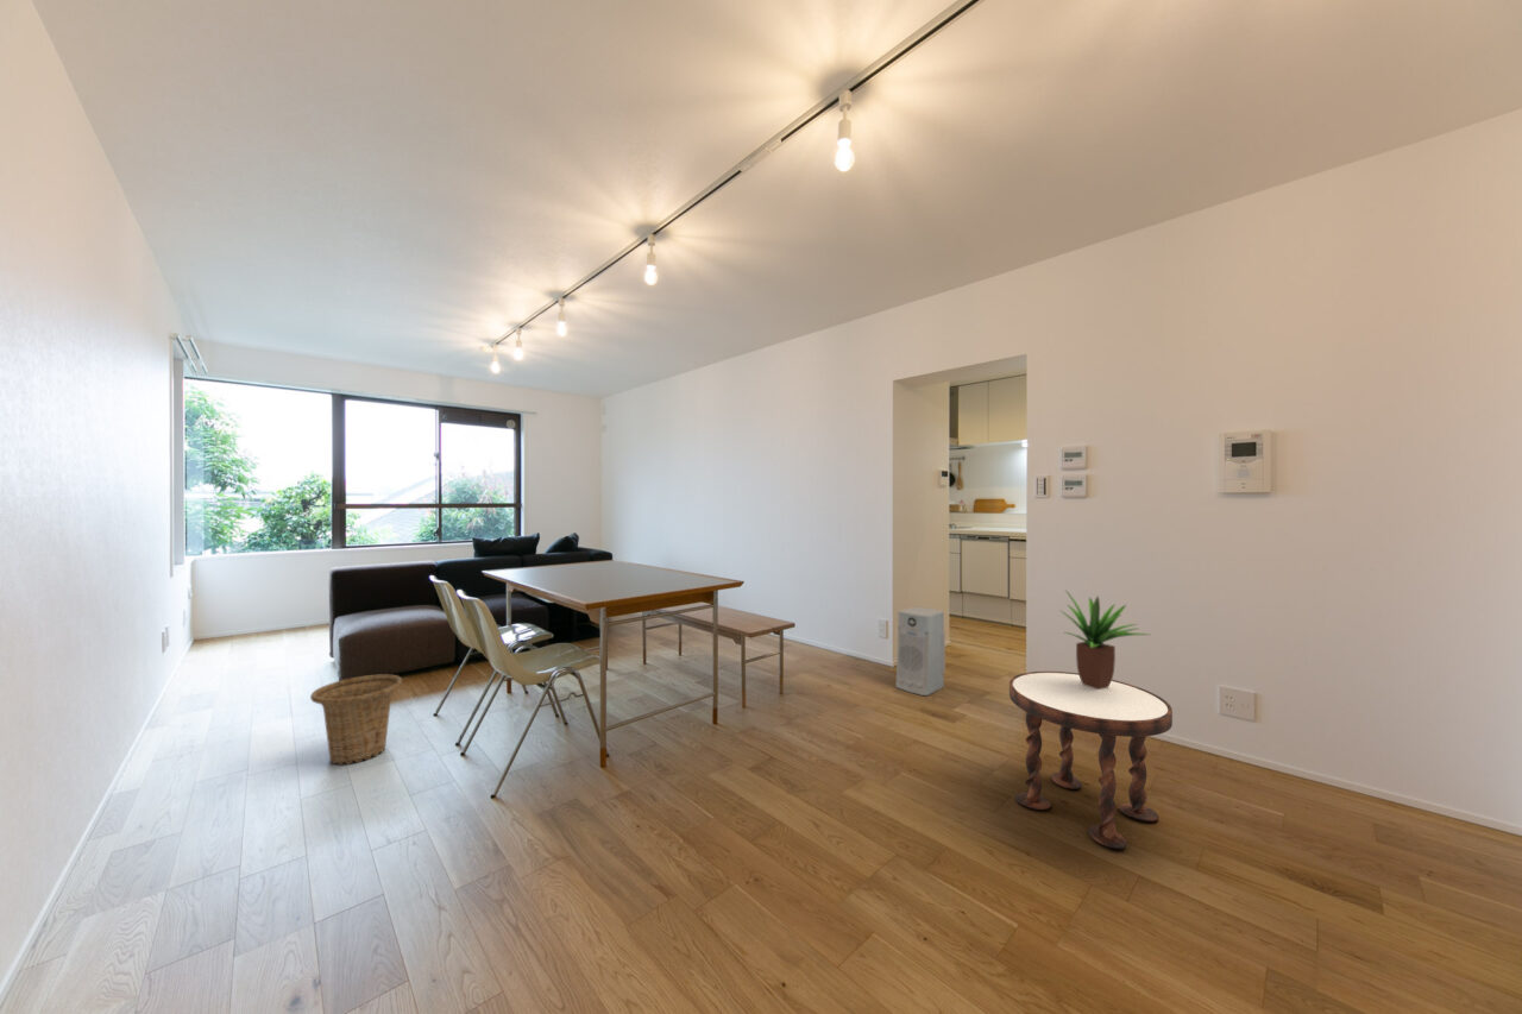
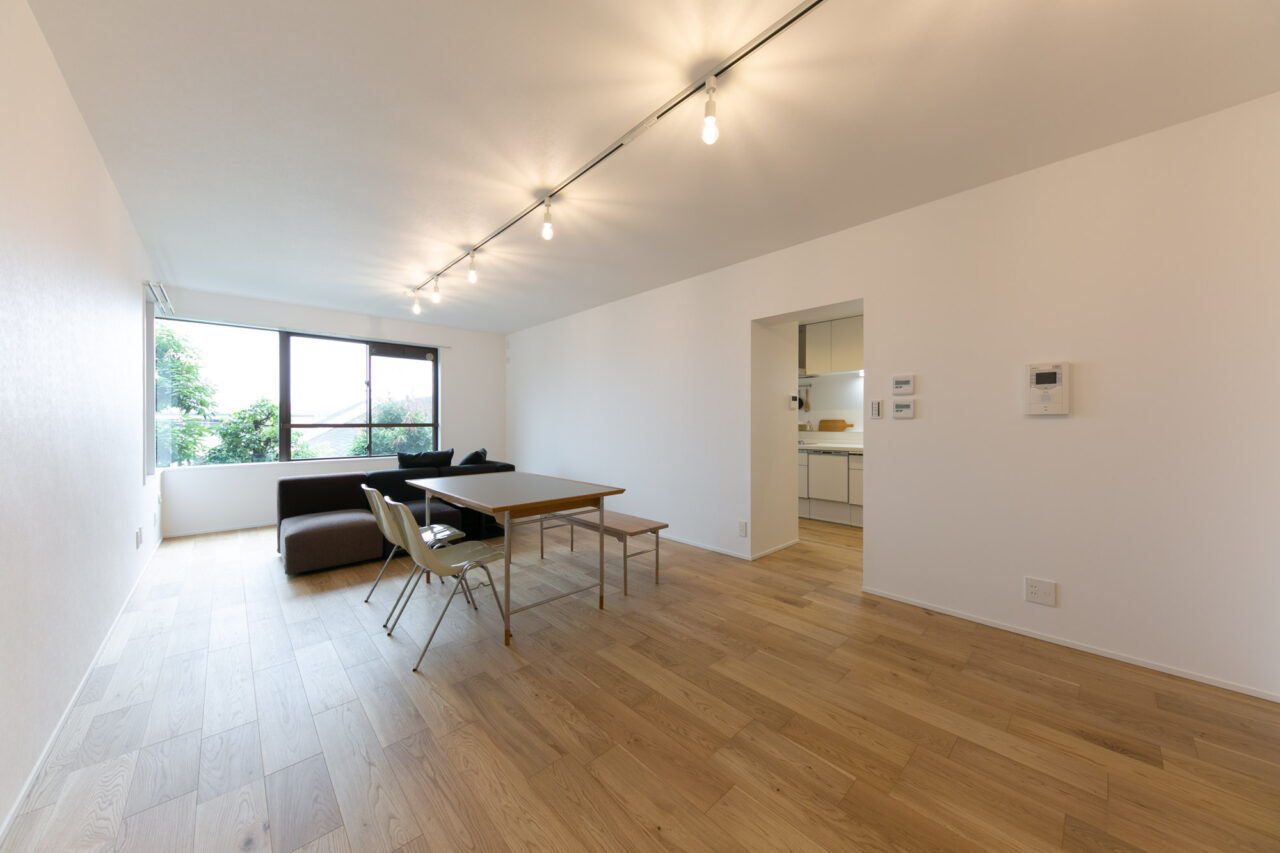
- basket [309,673,403,766]
- side table [1008,670,1174,850]
- air purifier [894,606,946,697]
- potted plant [1058,590,1150,689]
